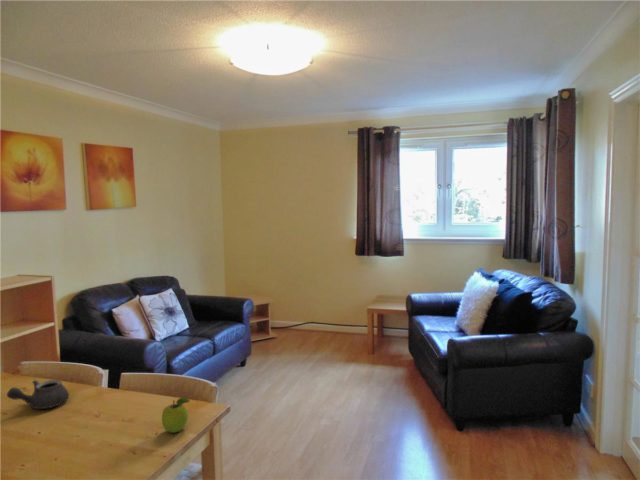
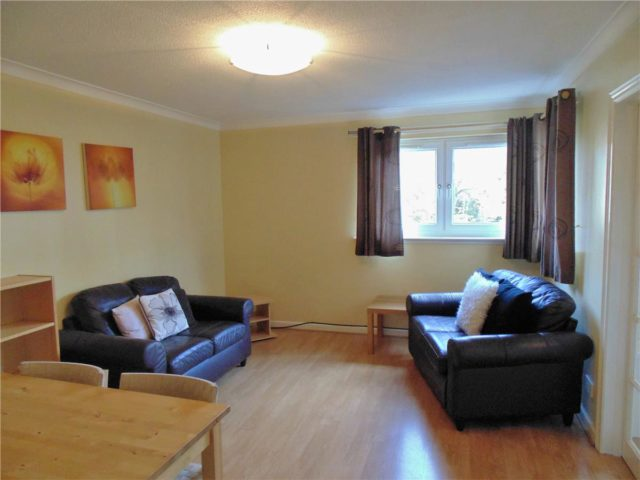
- fruit [161,396,191,434]
- teapot [6,379,70,410]
